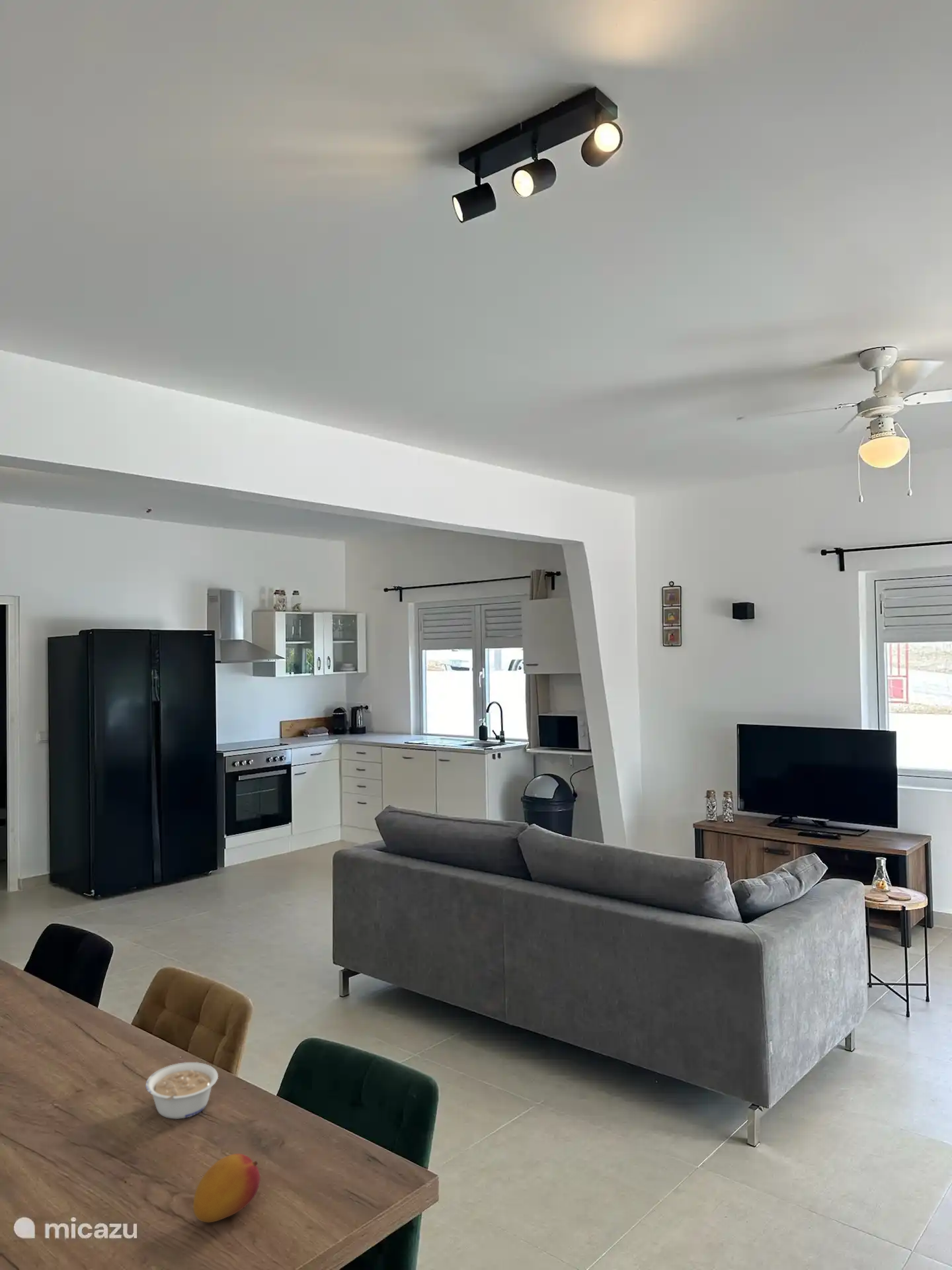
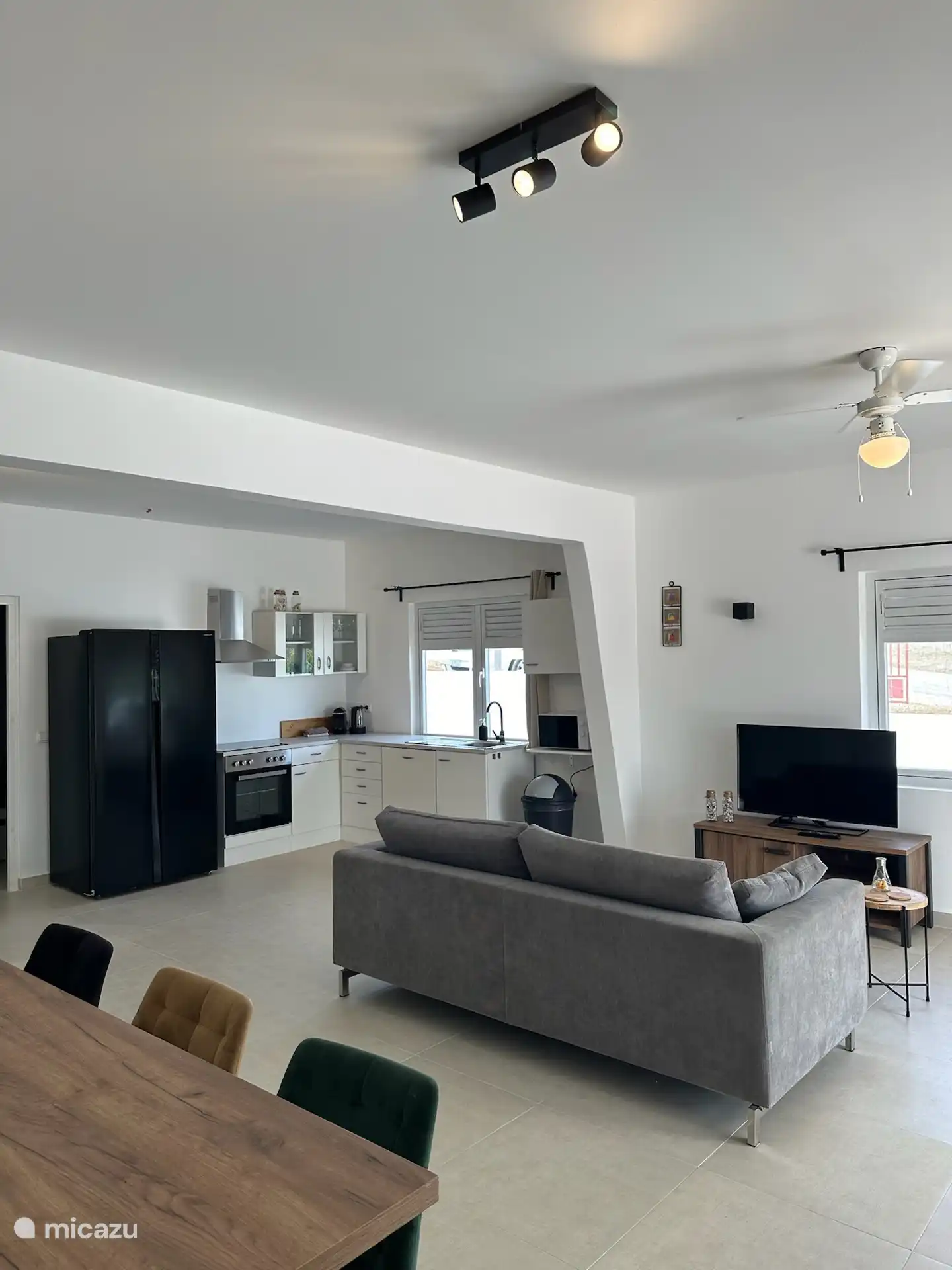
- fruit [192,1153,261,1223]
- legume [145,1062,219,1120]
